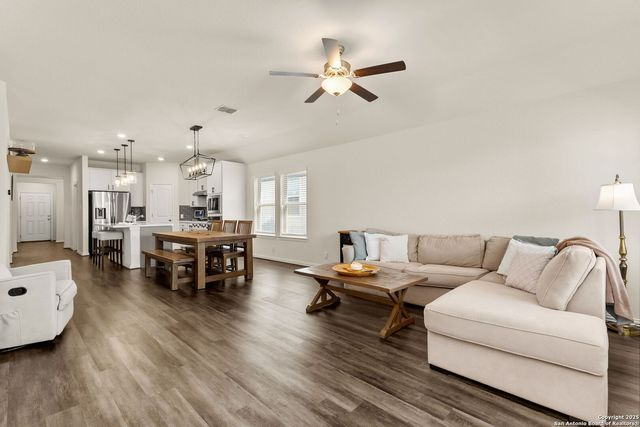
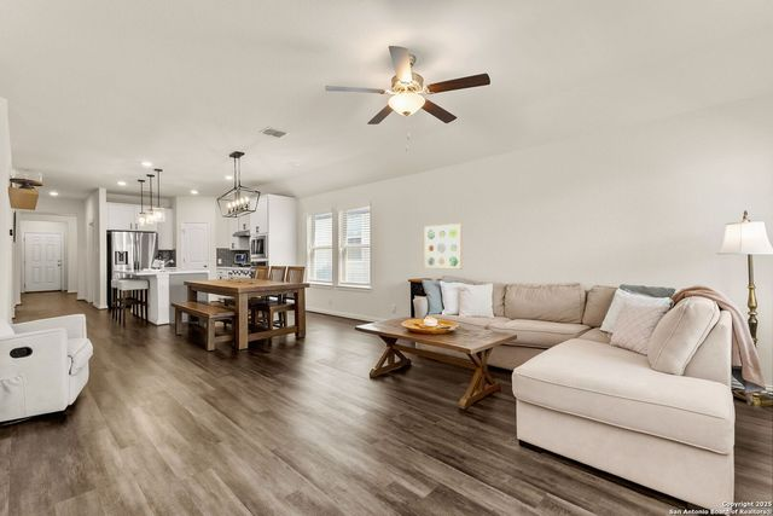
+ wall art [424,222,463,271]
